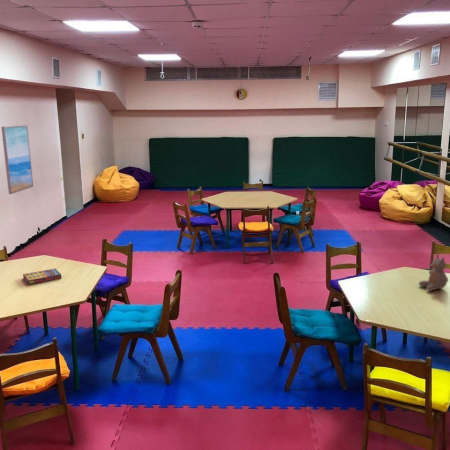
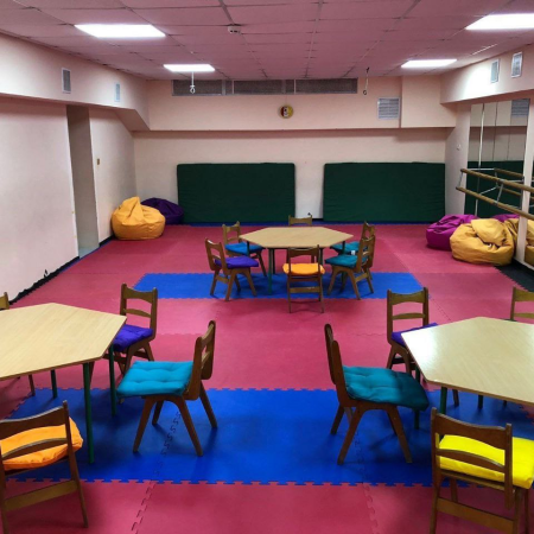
- teddy bear [418,253,449,292]
- wall art [0,124,34,195]
- game compilation box [22,268,62,286]
